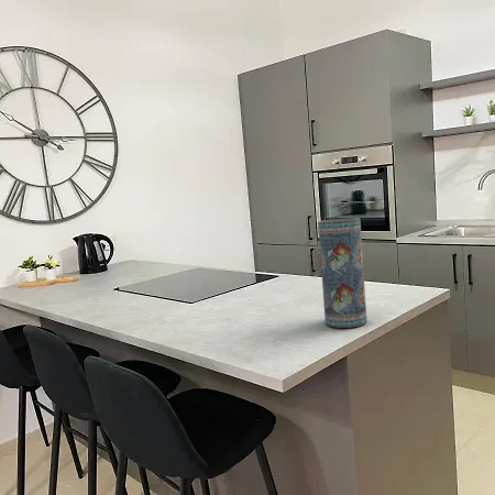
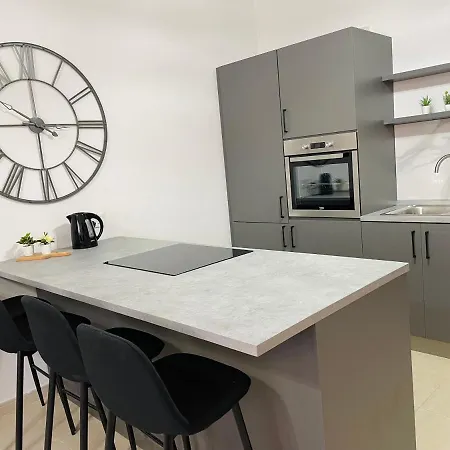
- vase [317,217,369,329]
